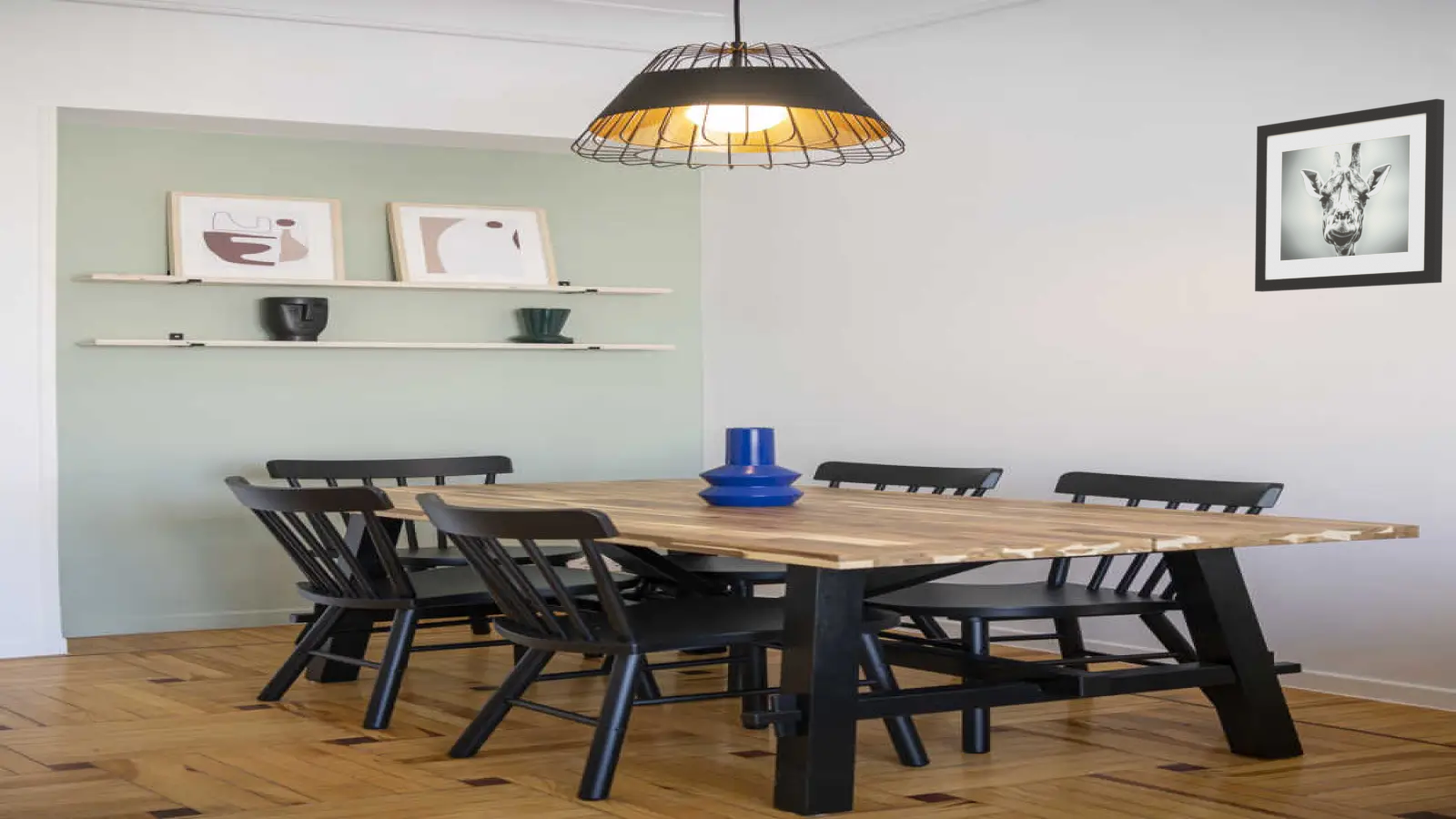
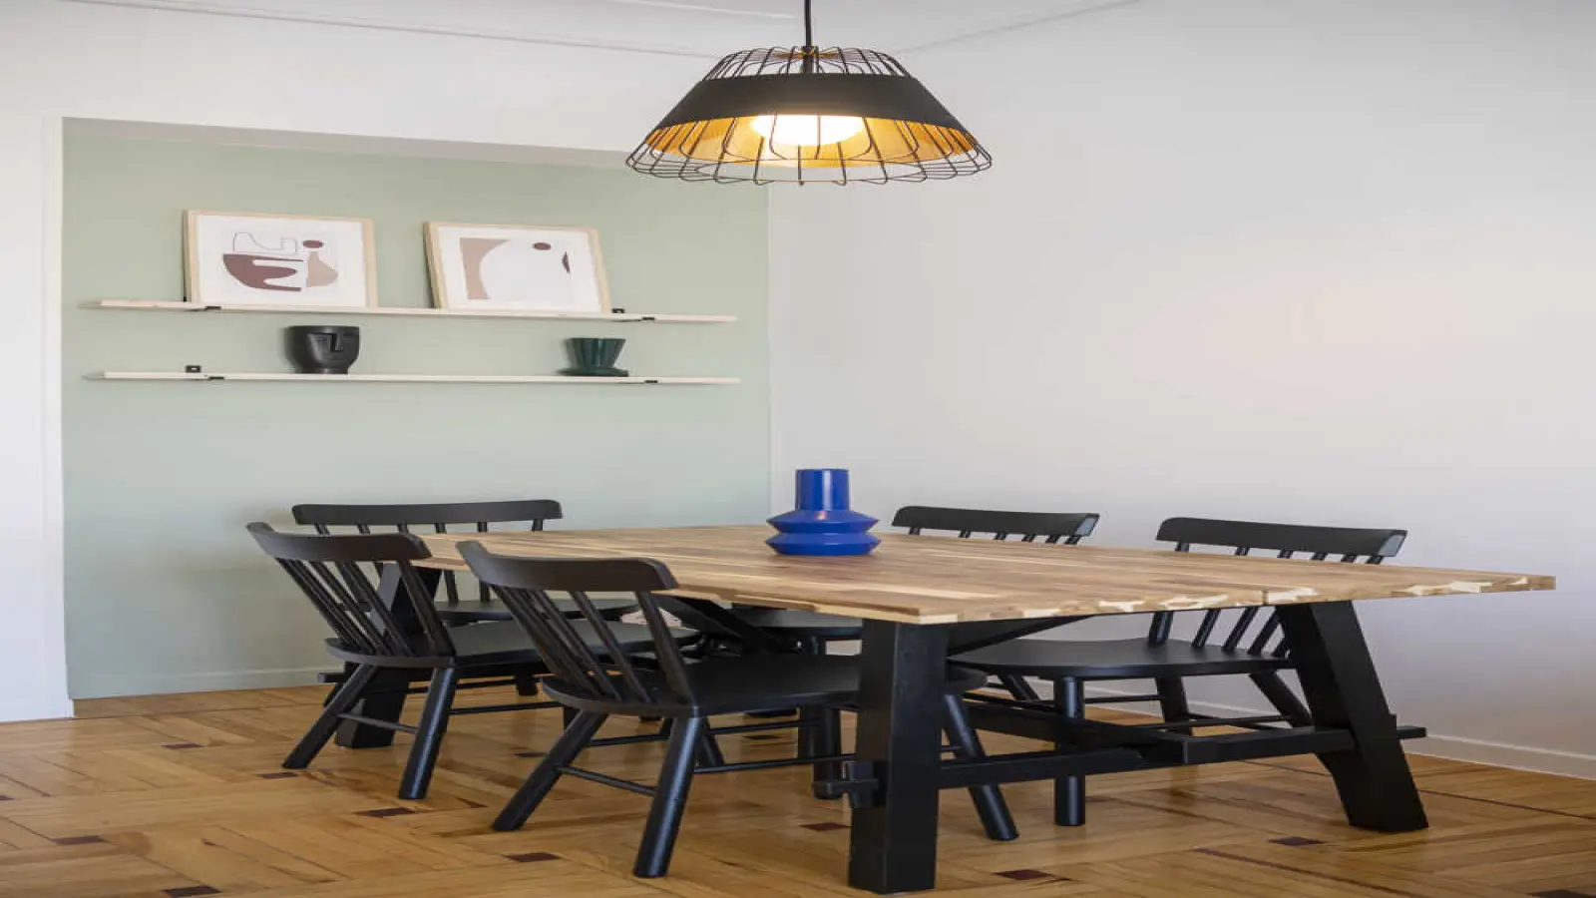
- wall art [1254,98,1445,293]
